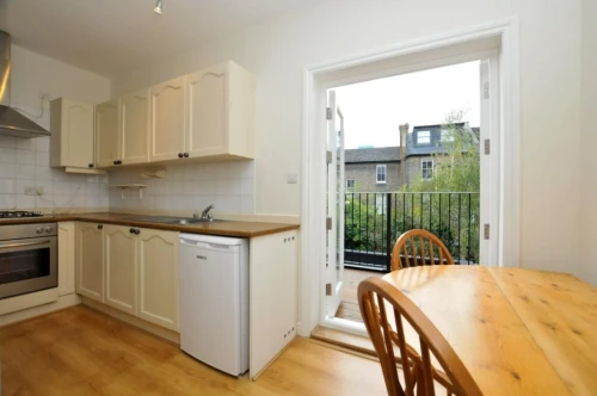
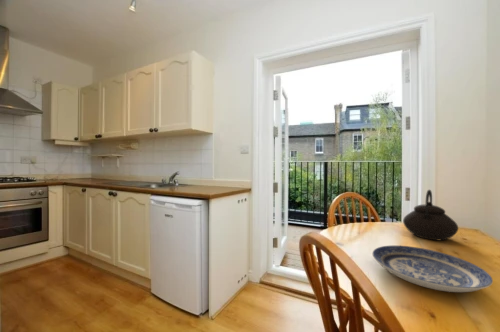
+ plate [372,245,494,293]
+ teapot [402,189,459,241]
